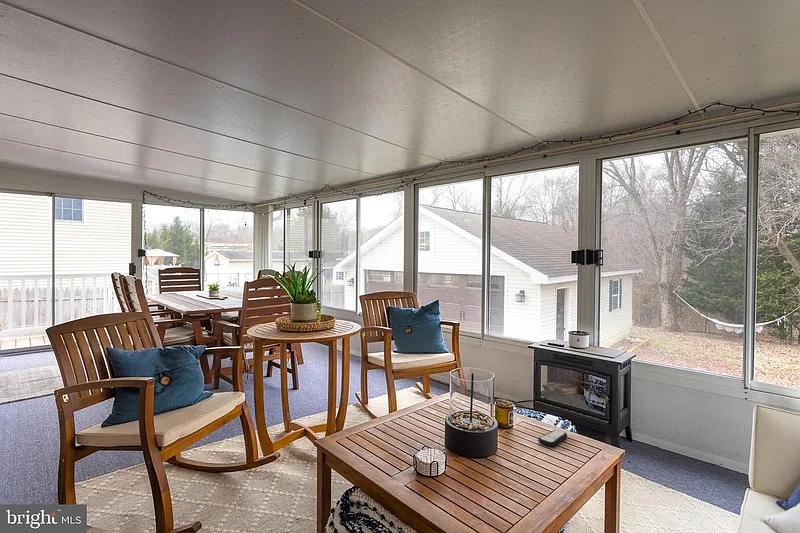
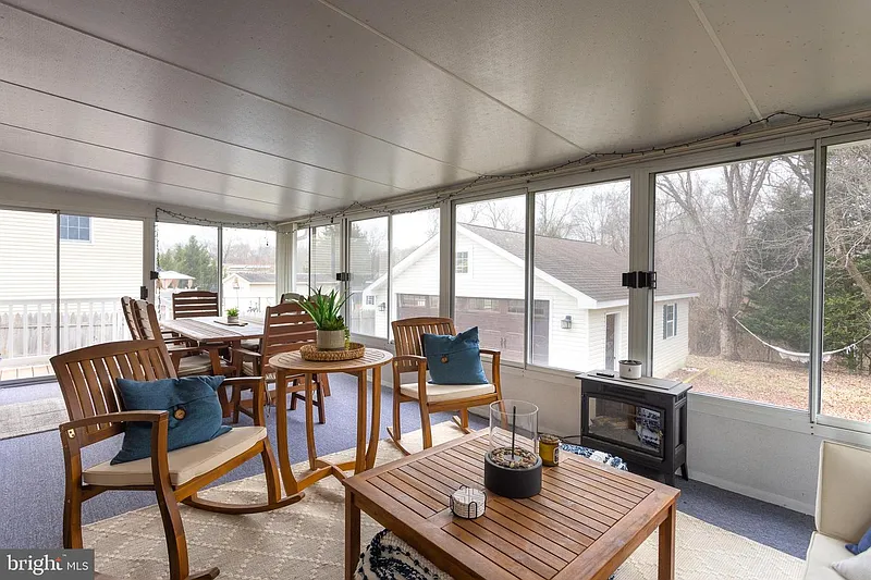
- remote control [537,429,568,448]
